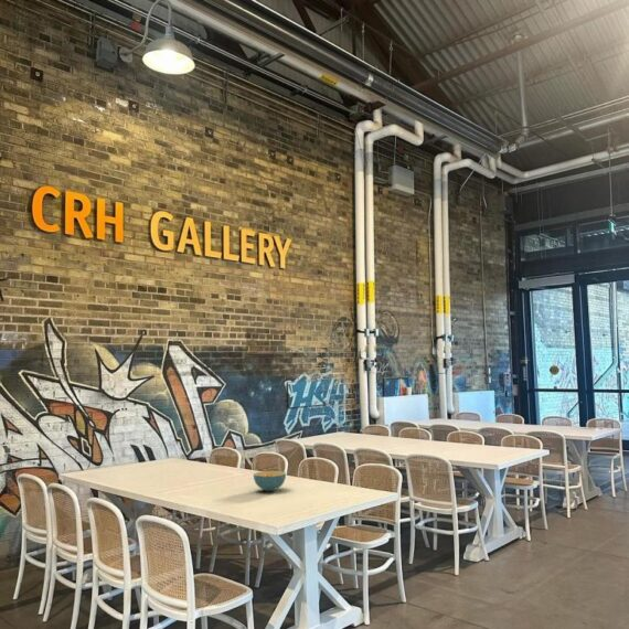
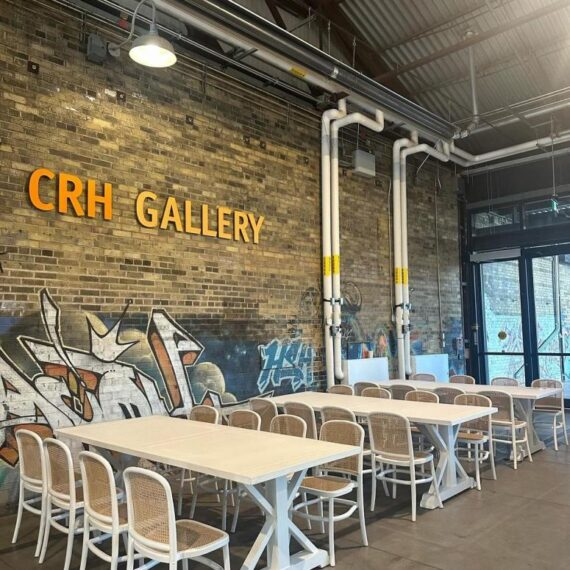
- cereal bowl [253,470,287,492]
